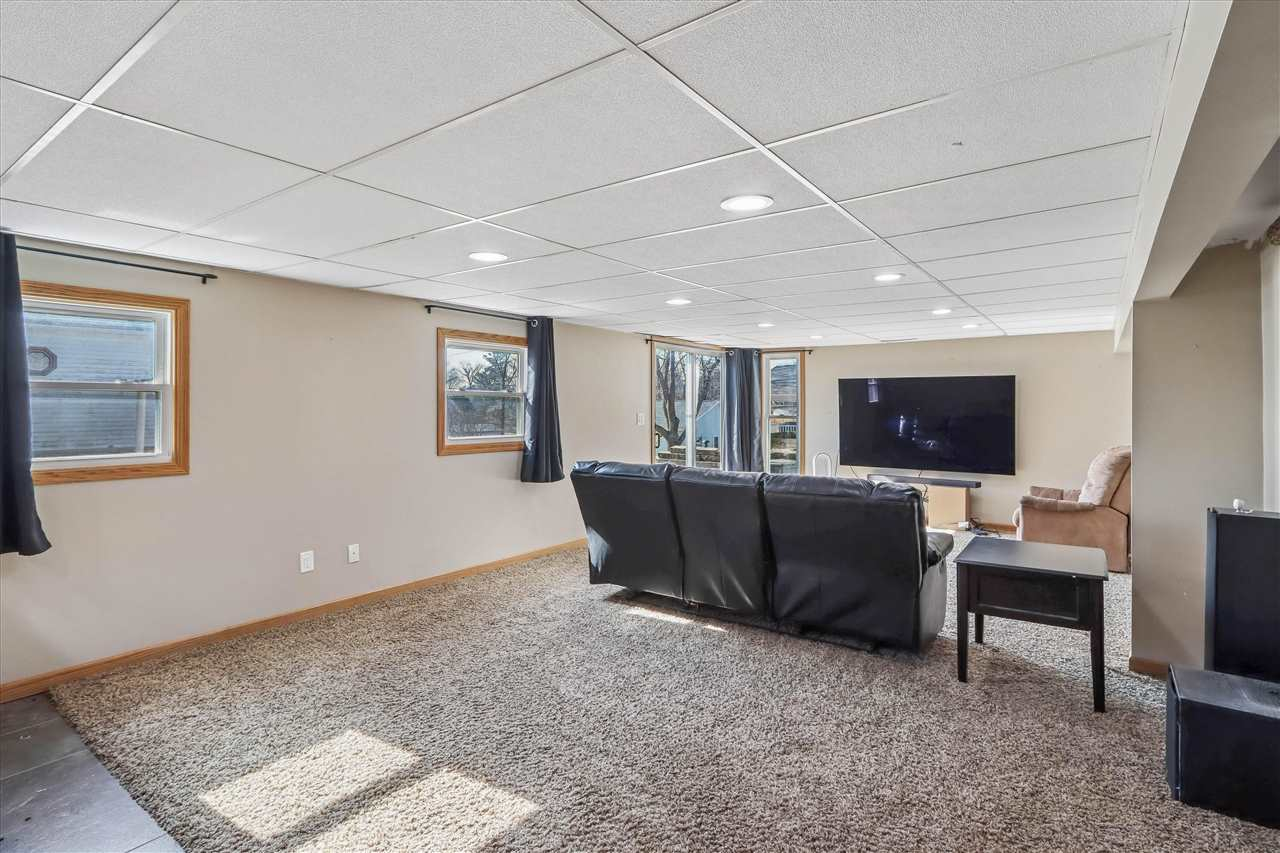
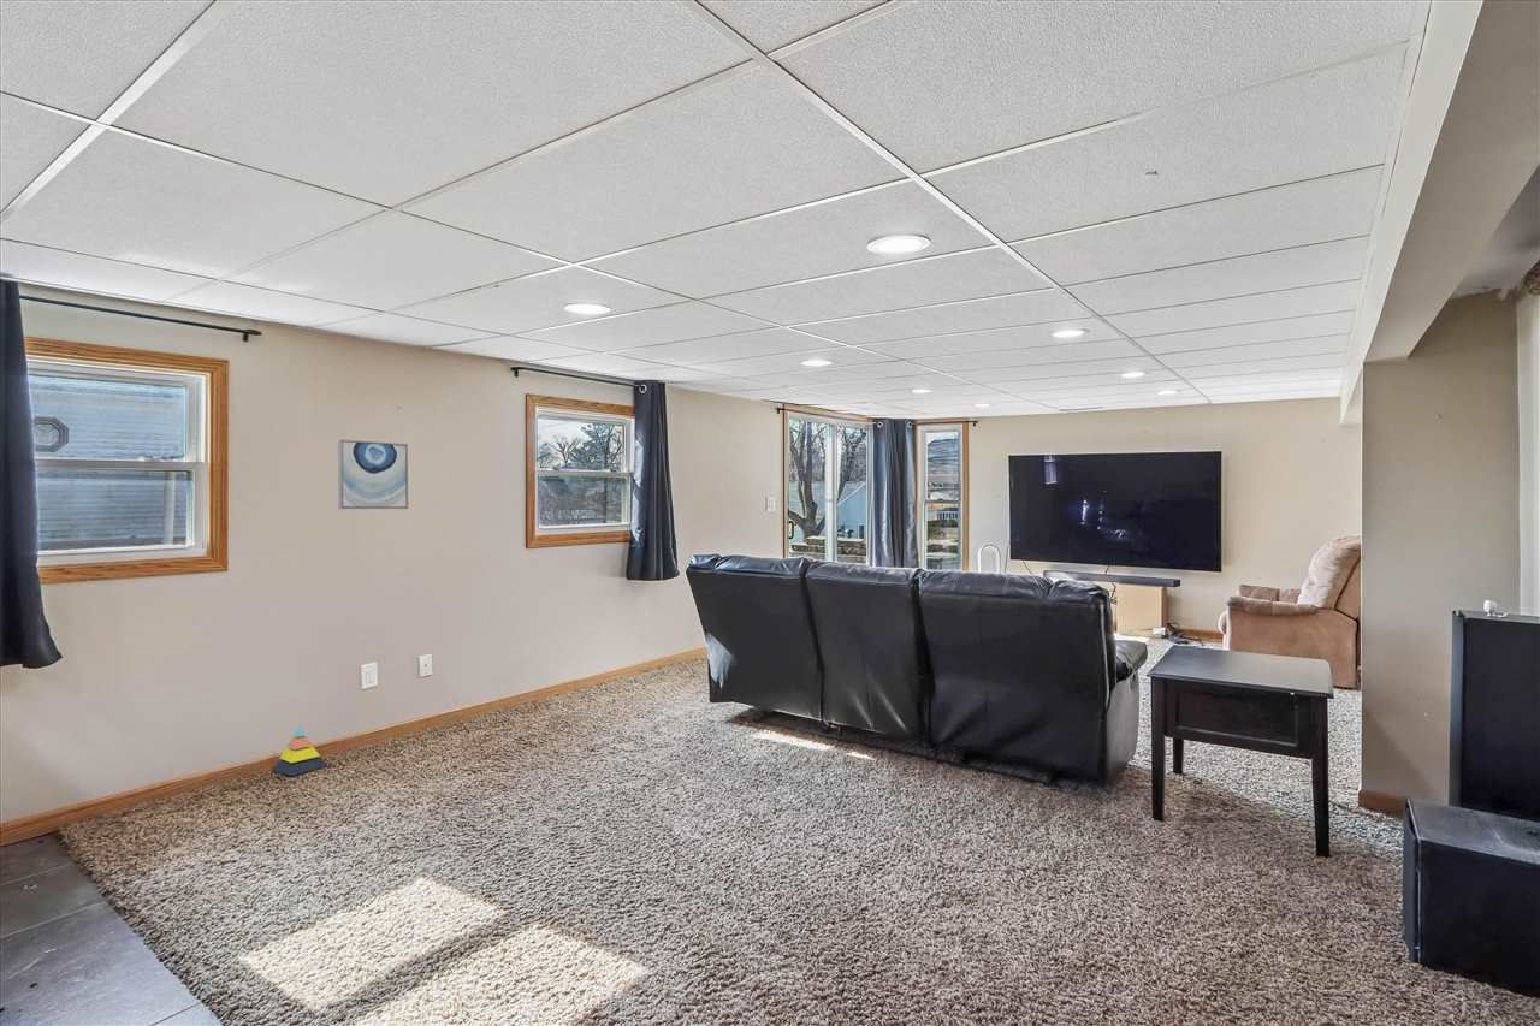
+ wall art [337,439,409,510]
+ stacking toy [271,725,328,777]
